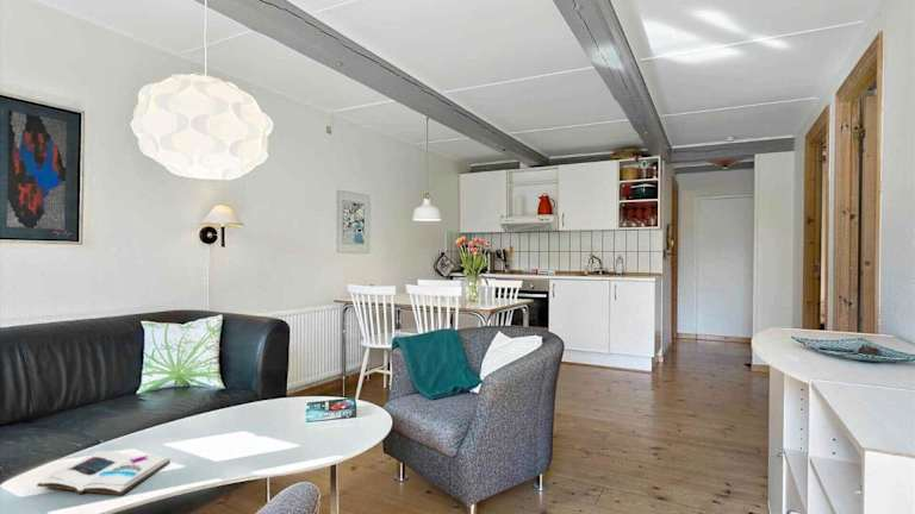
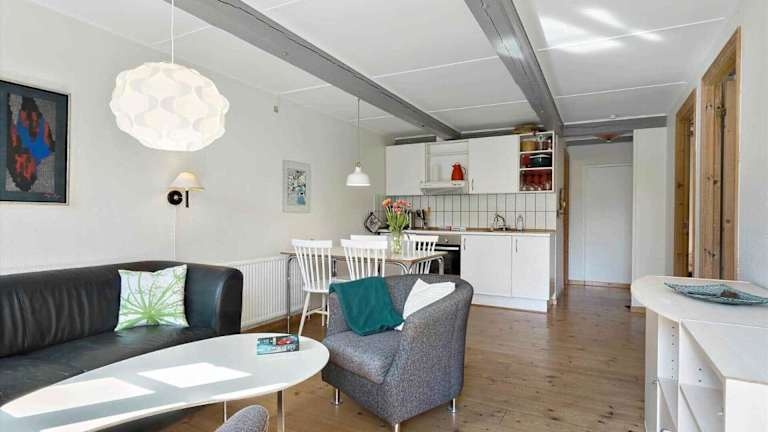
- book [36,450,172,496]
